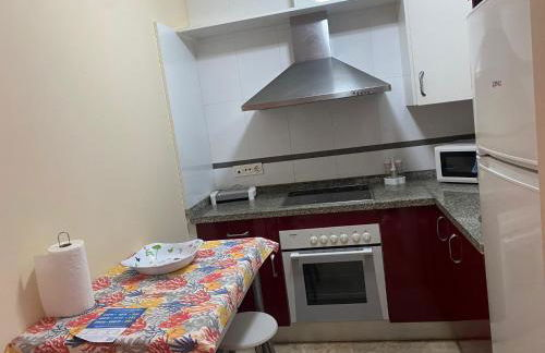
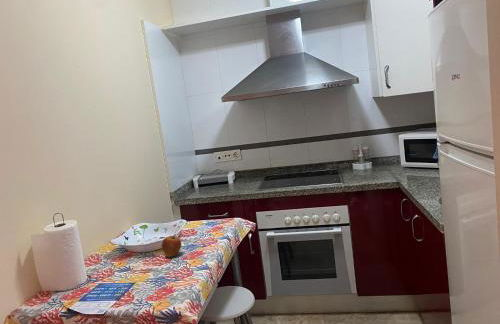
+ fruit [161,233,182,258]
